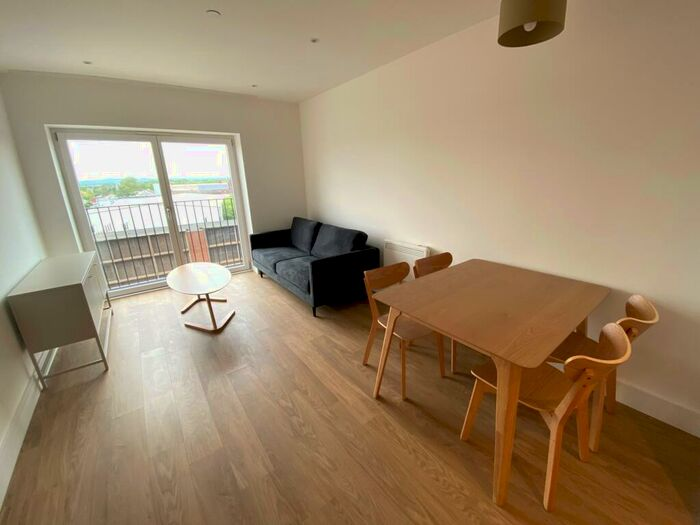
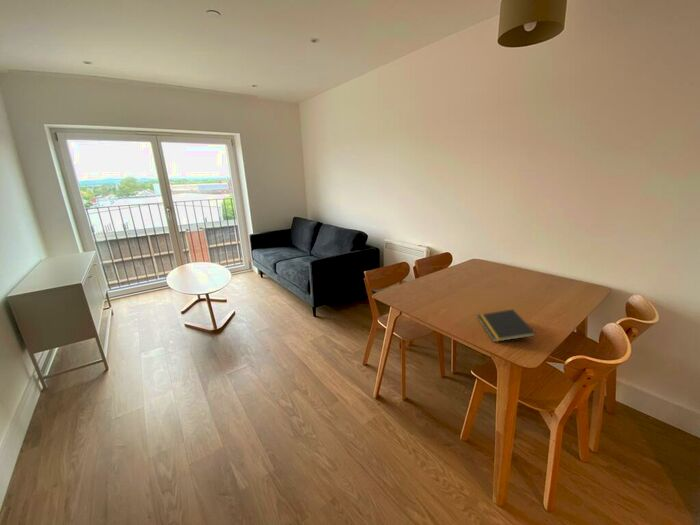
+ notepad [477,308,537,343]
